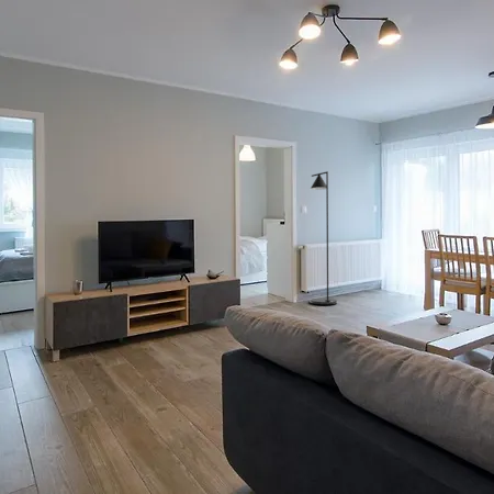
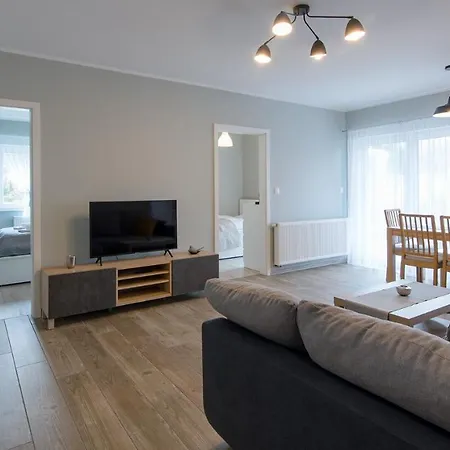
- floor lamp [308,170,338,305]
